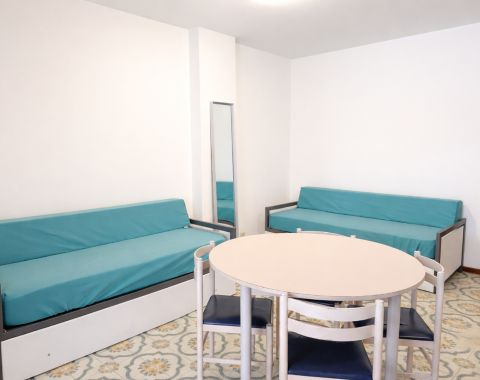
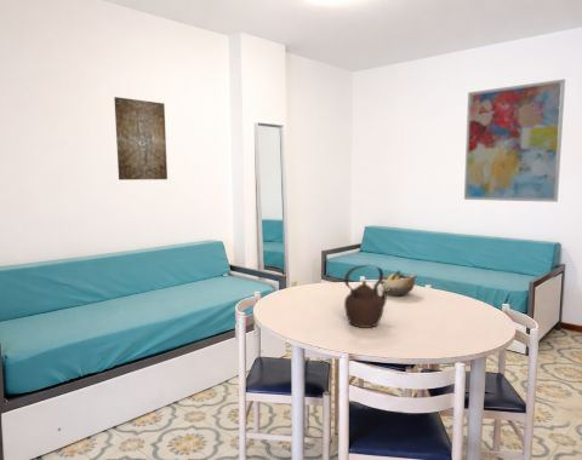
+ wall art [113,96,169,182]
+ wall art [463,77,566,203]
+ teapot [343,264,389,329]
+ bowl [381,269,417,297]
